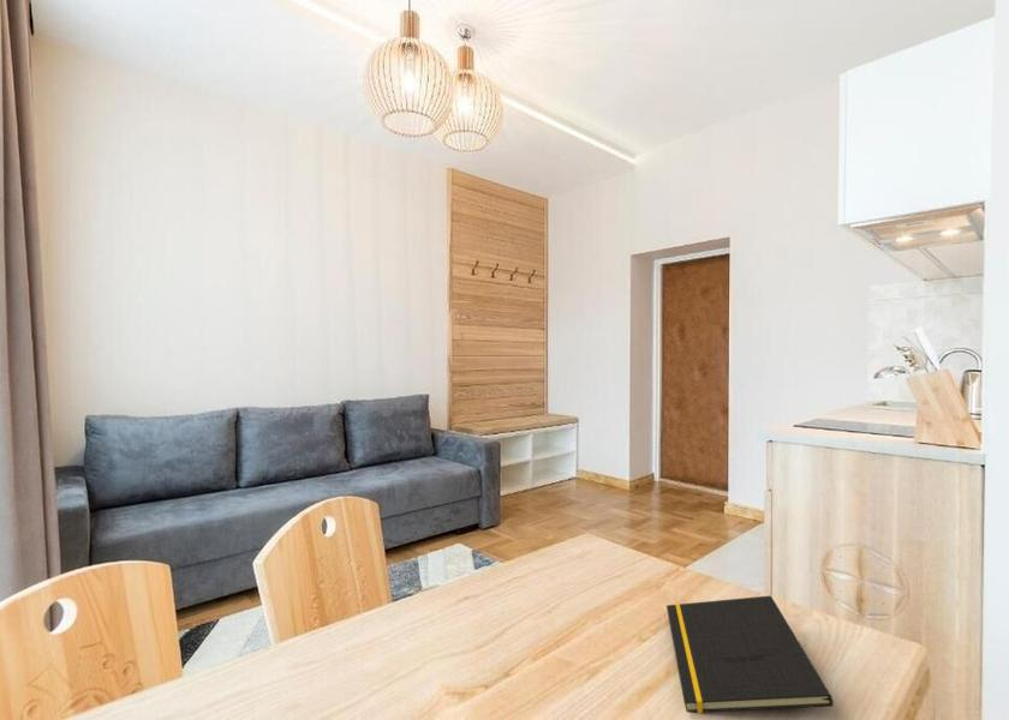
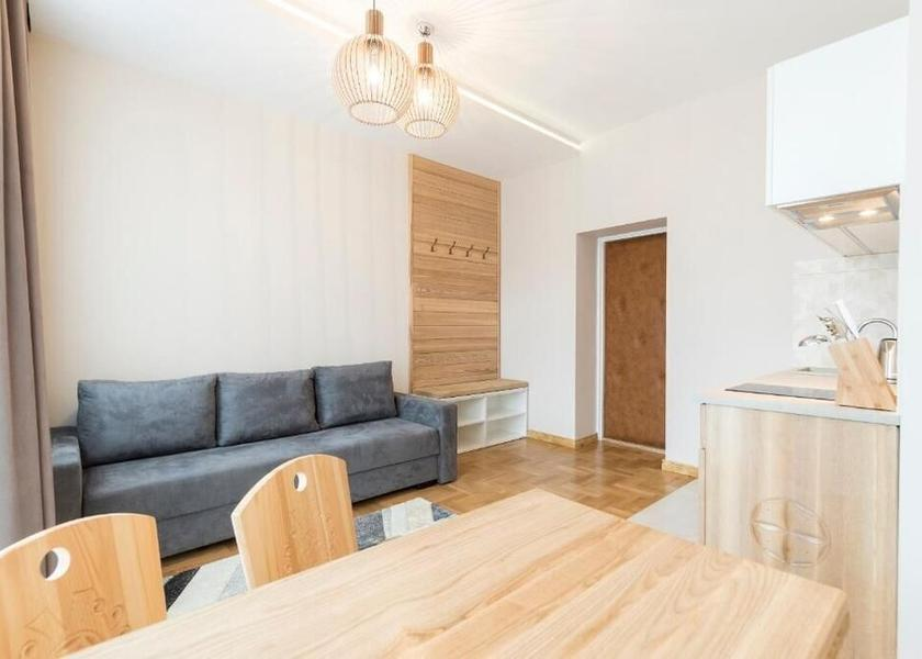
- notepad [665,595,835,714]
